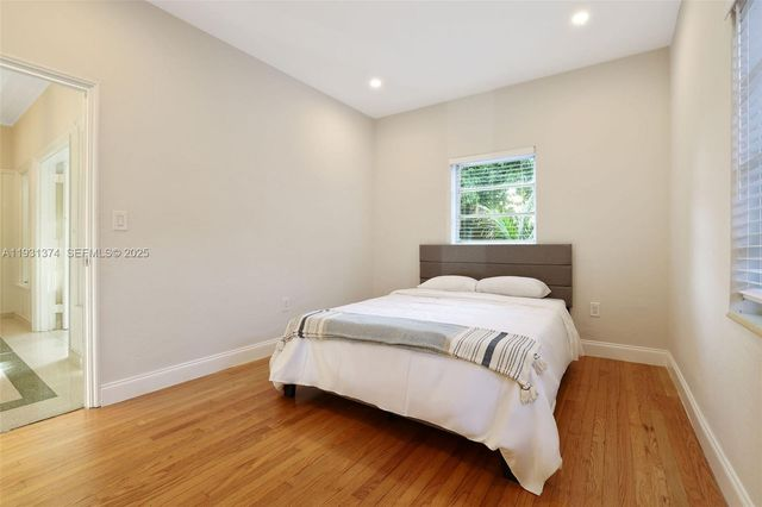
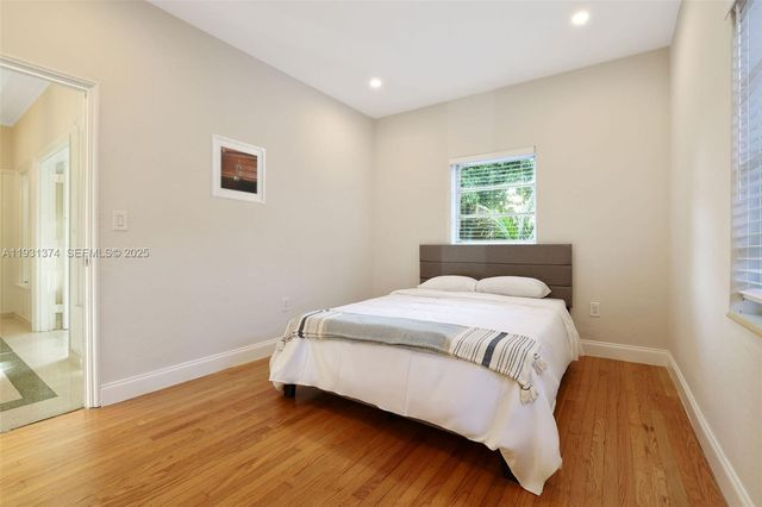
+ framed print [210,132,267,205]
